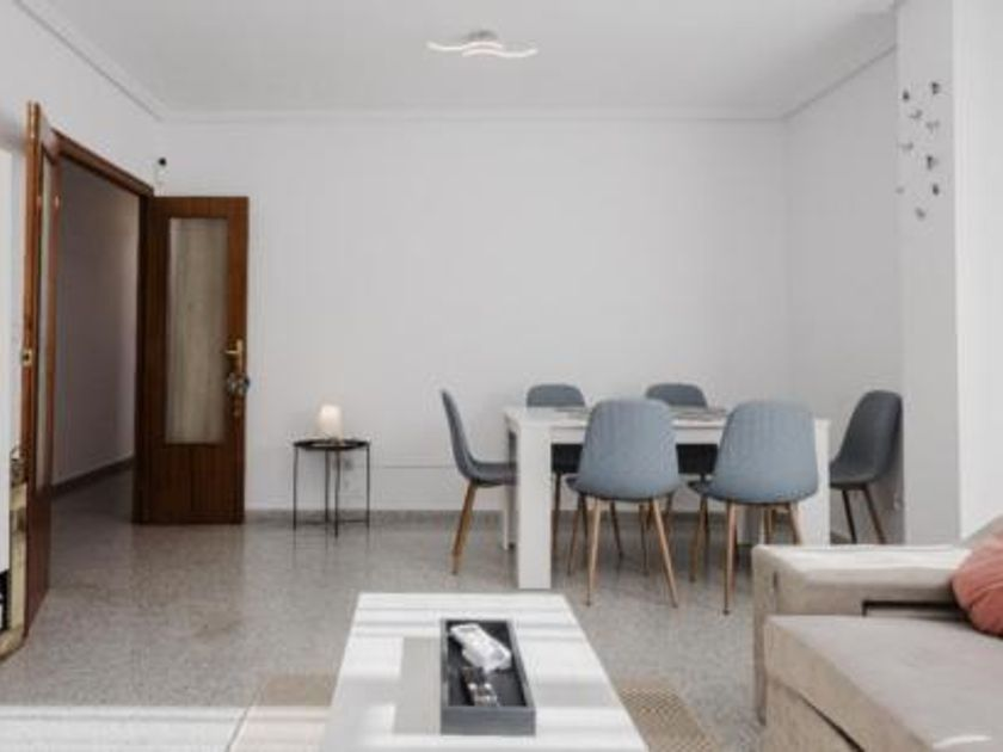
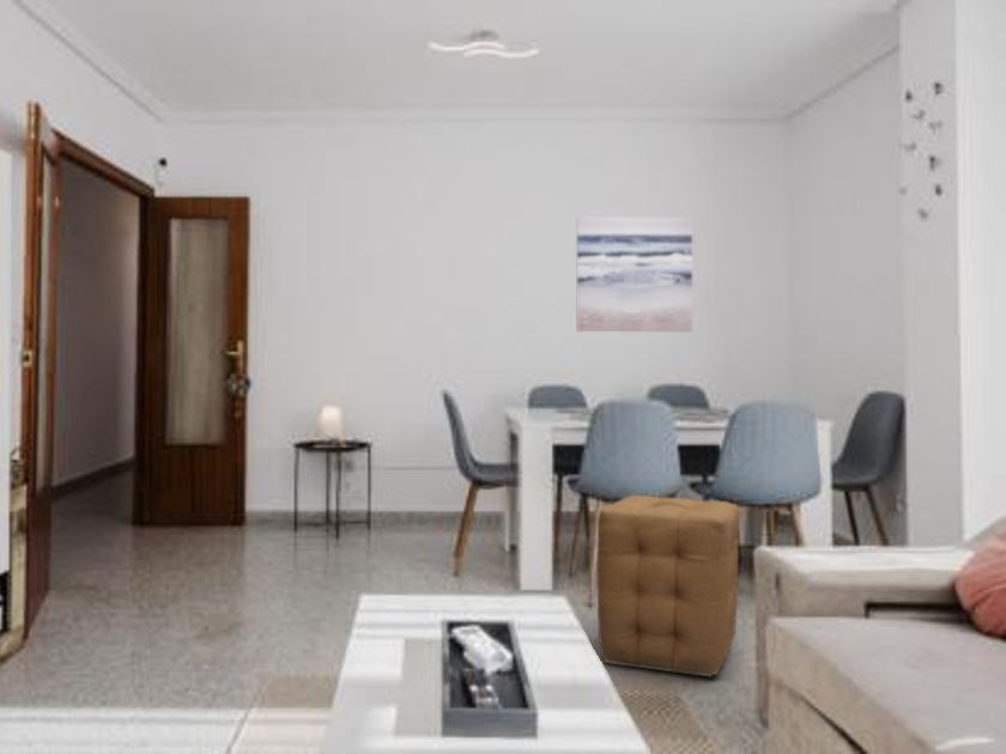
+ ottoman [596,494,740,677]
+ wall art [576,215,693,333]
